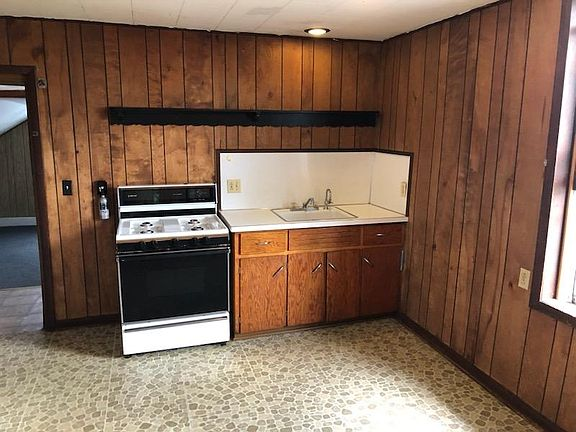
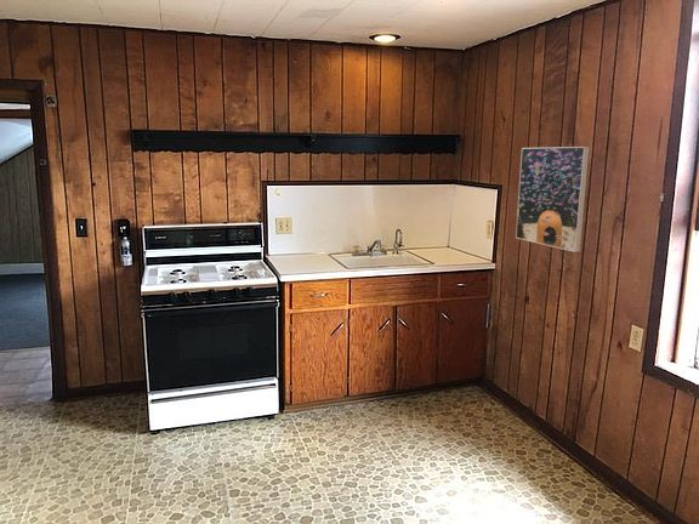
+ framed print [515,146,591,254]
